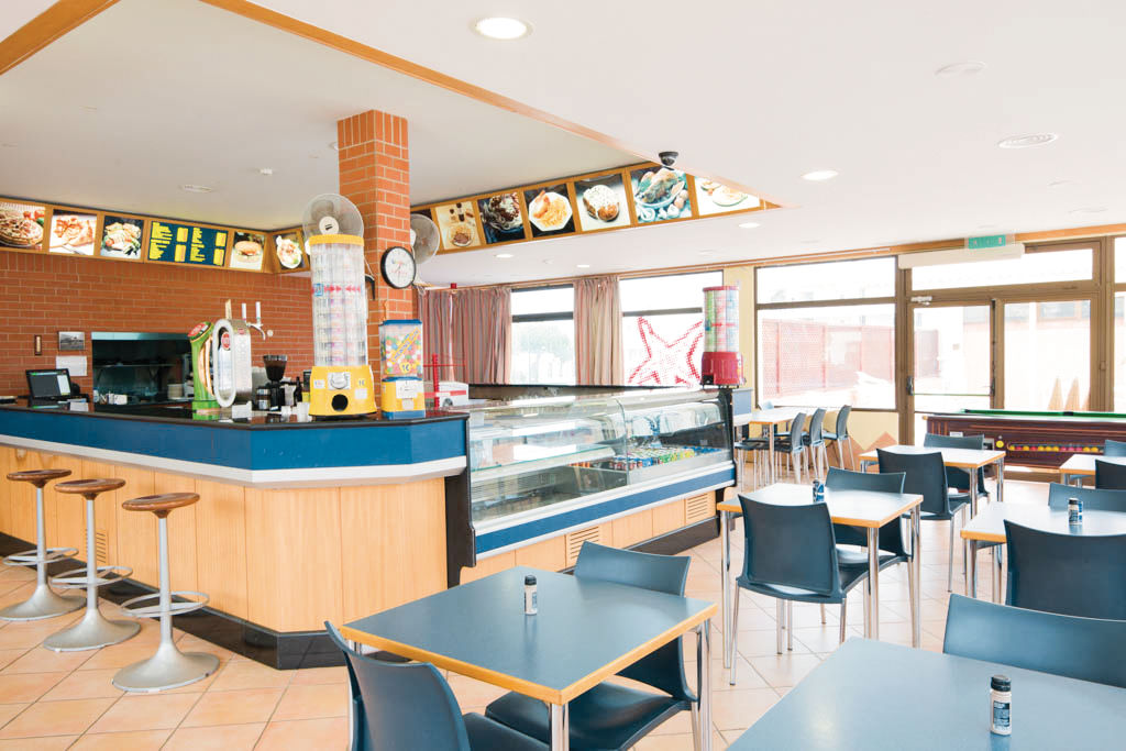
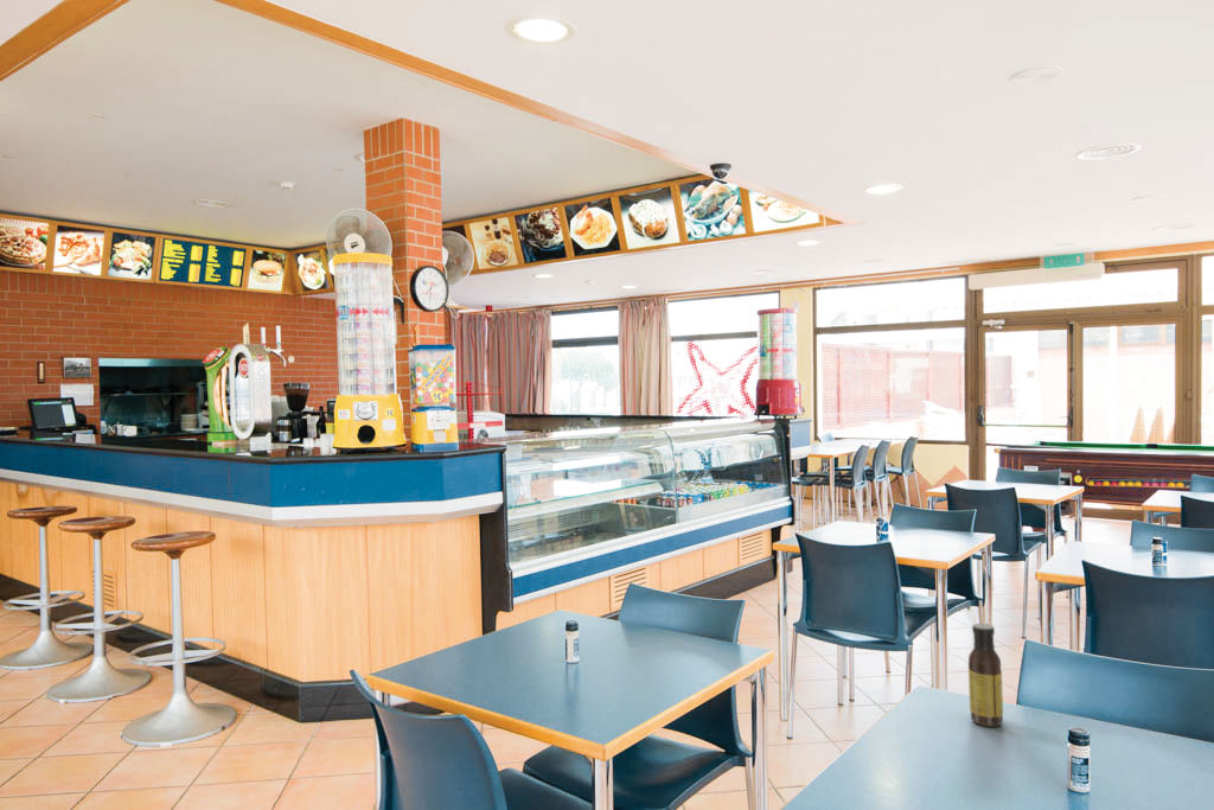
+ sauce bottle [967,623,1004,728]
